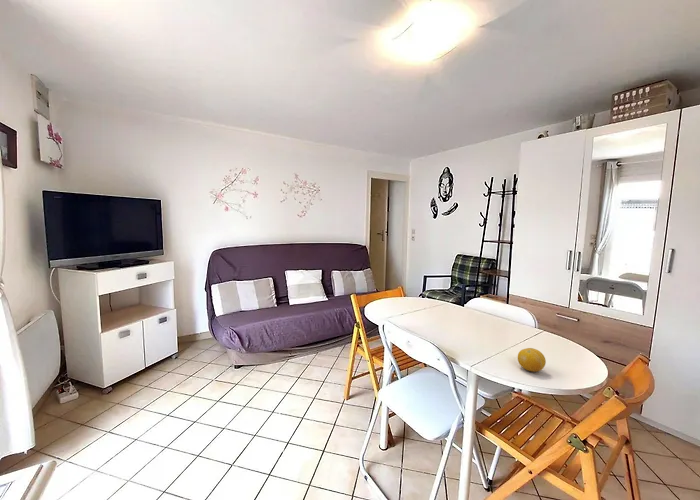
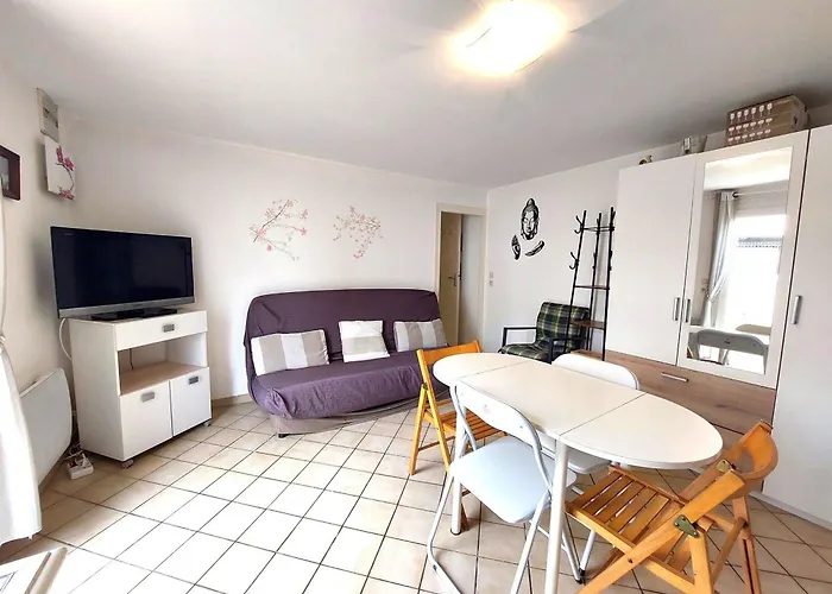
- fruit [517,347,547,373]
